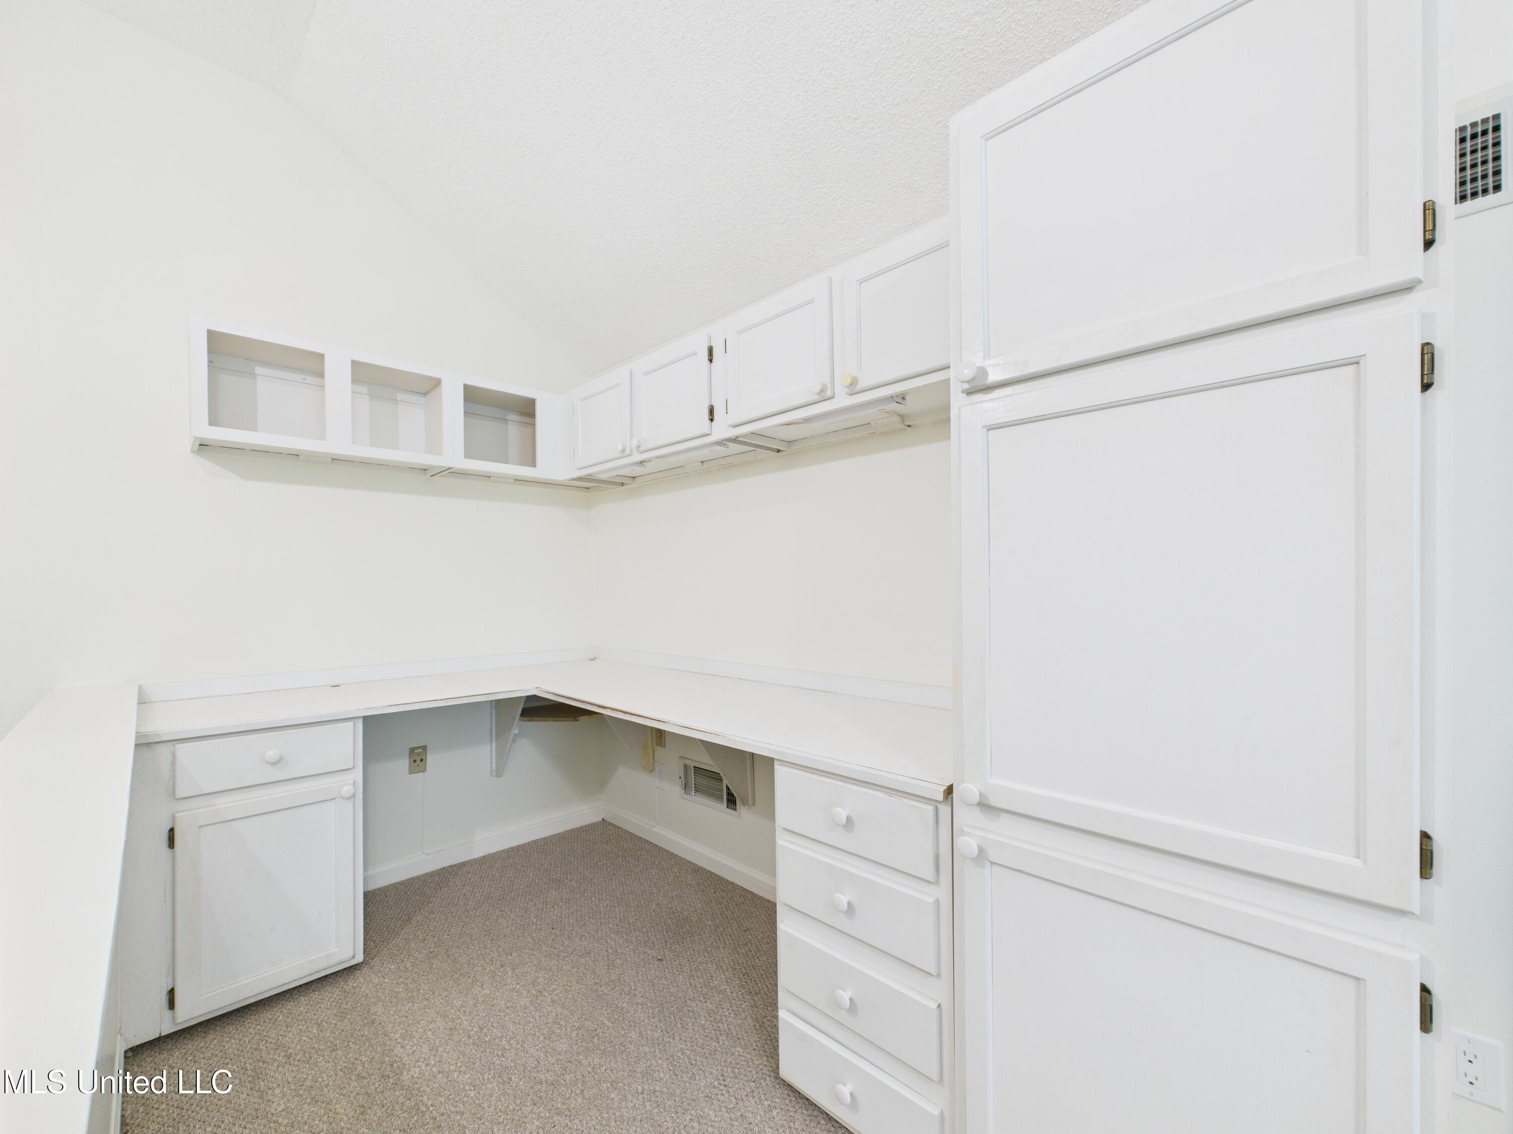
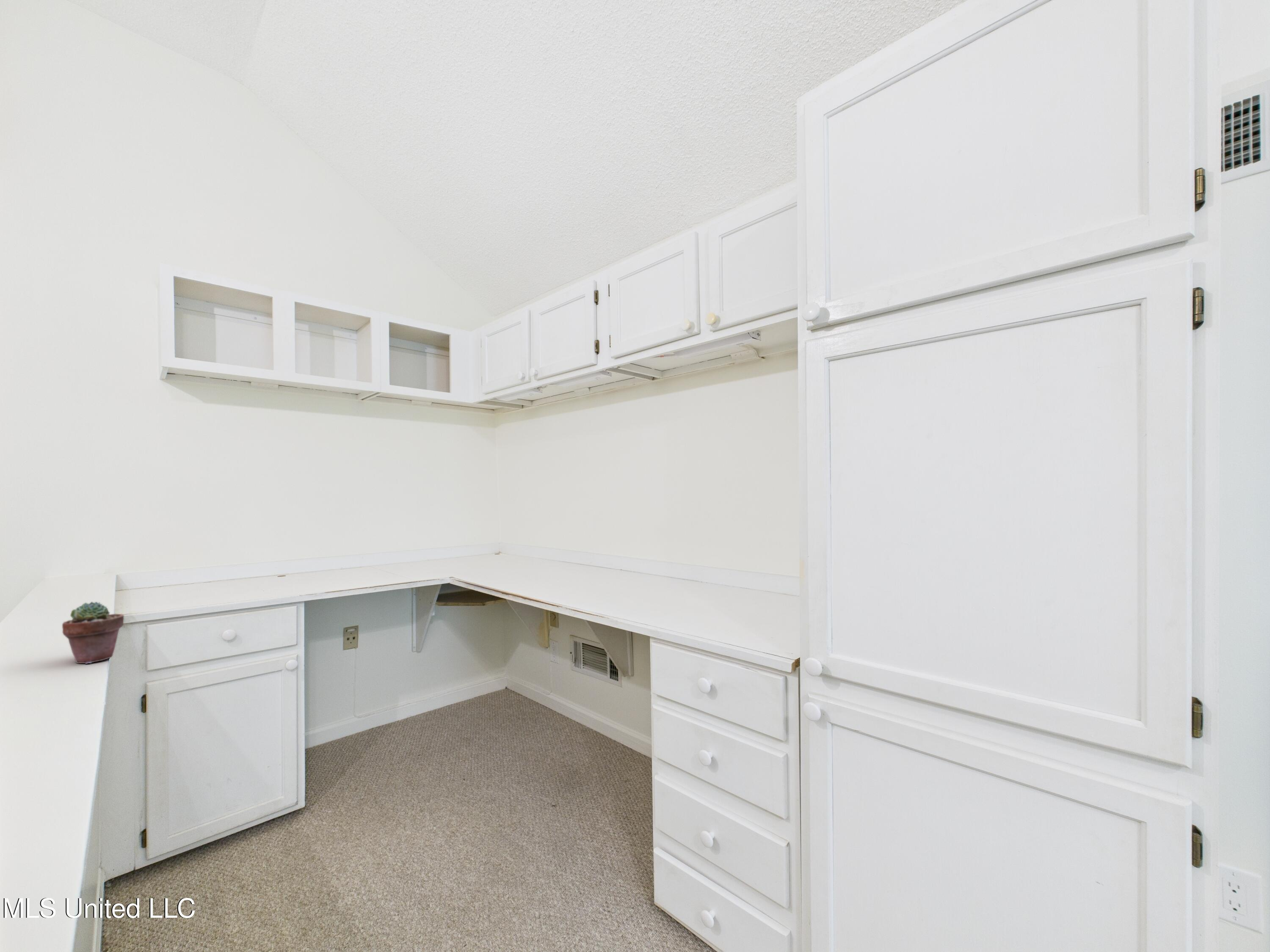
+ potted succulent [62,601,124,664]
